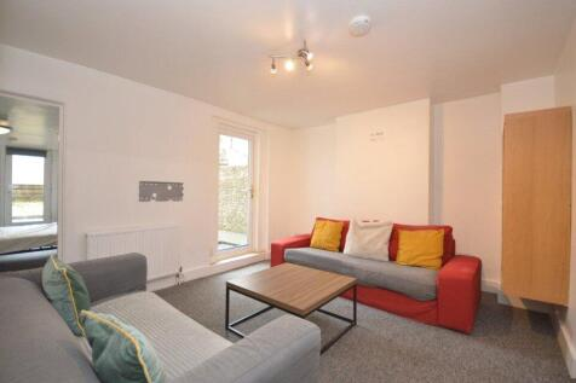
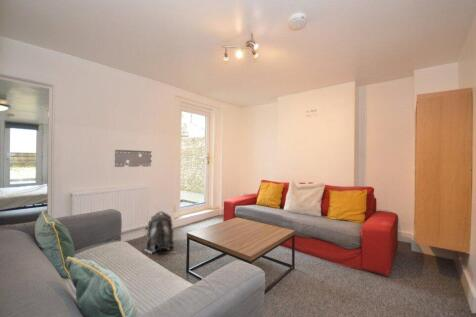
+ backpack [144,210,175,254]
